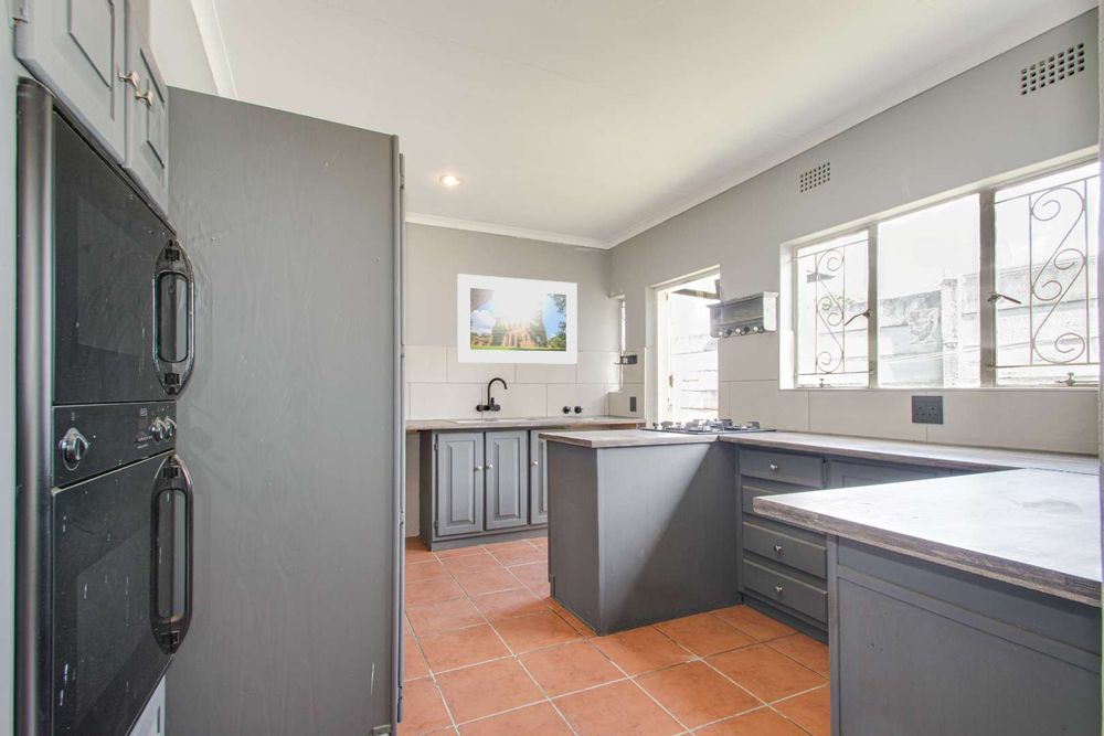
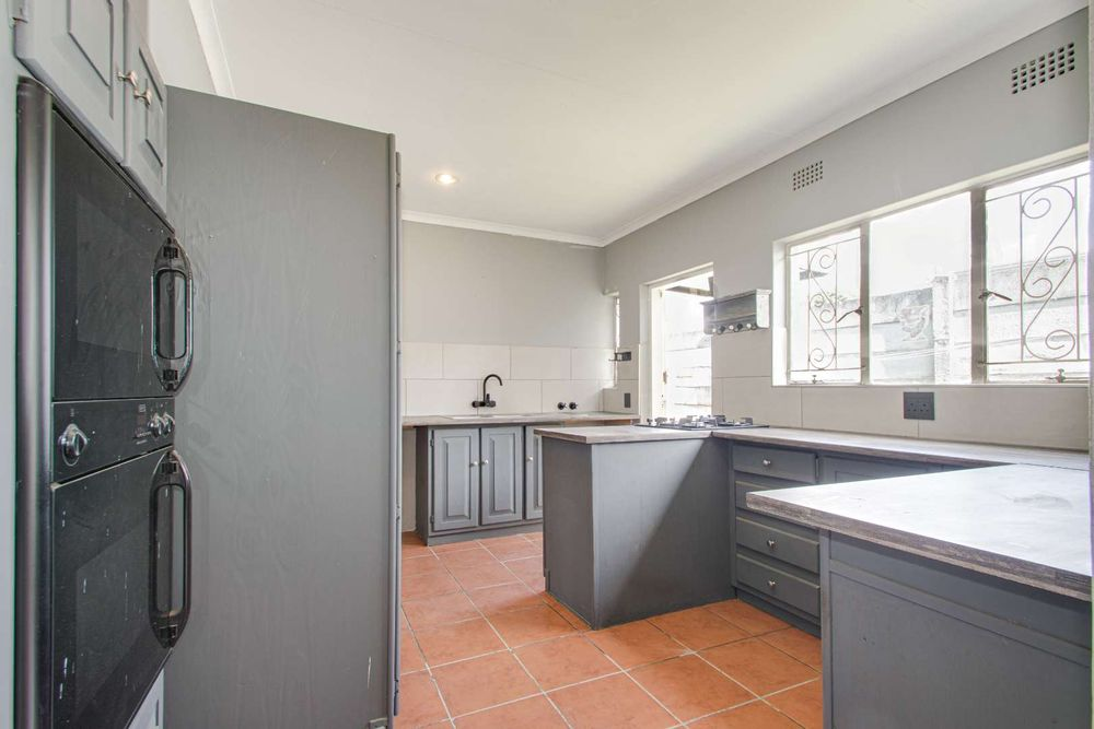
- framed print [456,273,578,365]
